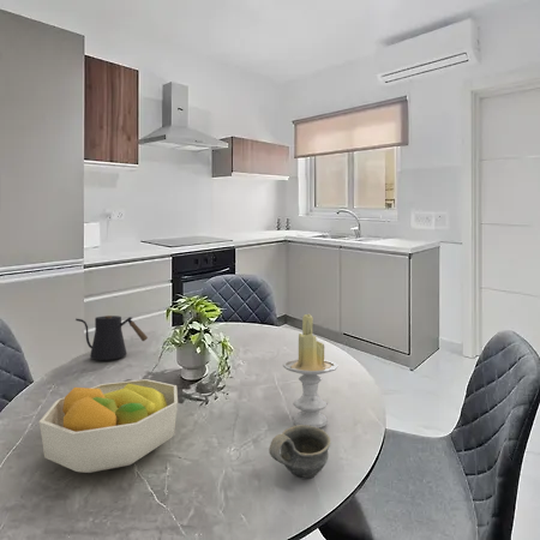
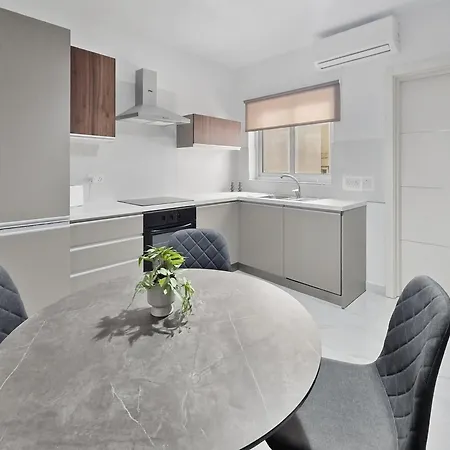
- candle [282,313,338,428]
- cup [268,425,332,480]
- fruit bowl [38,378,179,474]
- kettle [74,314,149,361]
